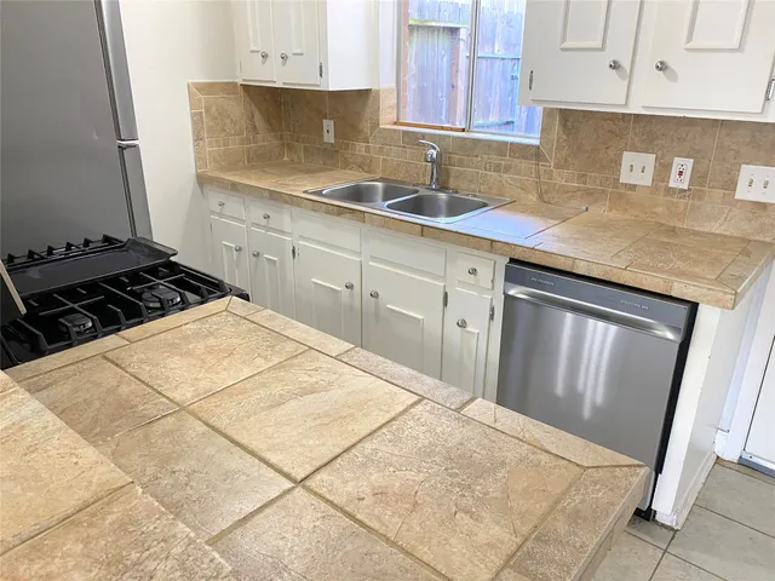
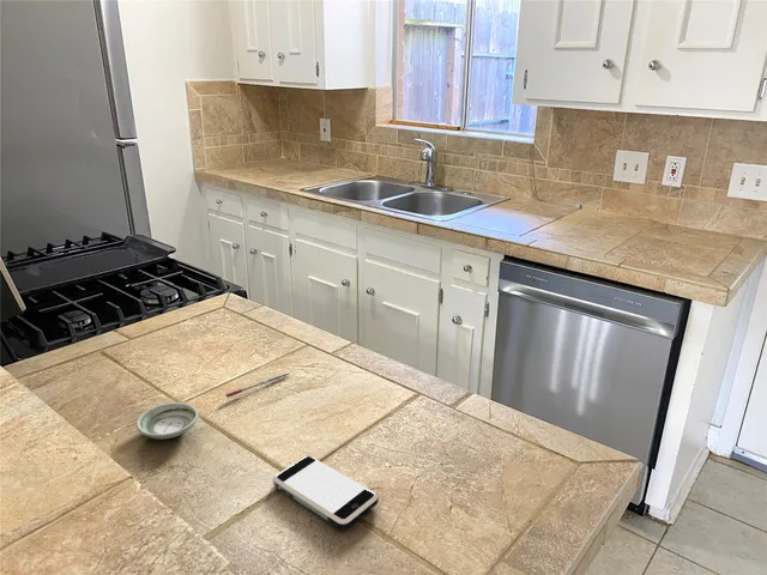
+ pen [224,373,290,399]
+ saucer [135,401,200,440]
+ smartphone [272,455,380,531]
